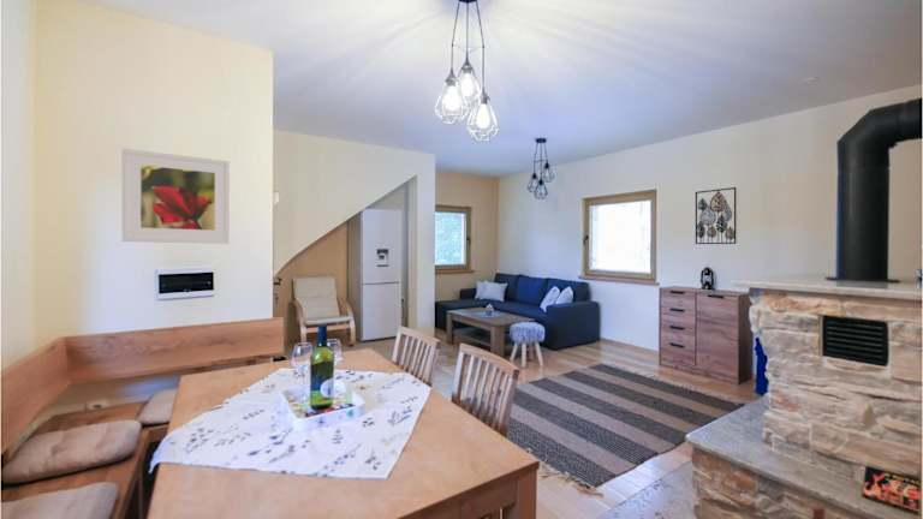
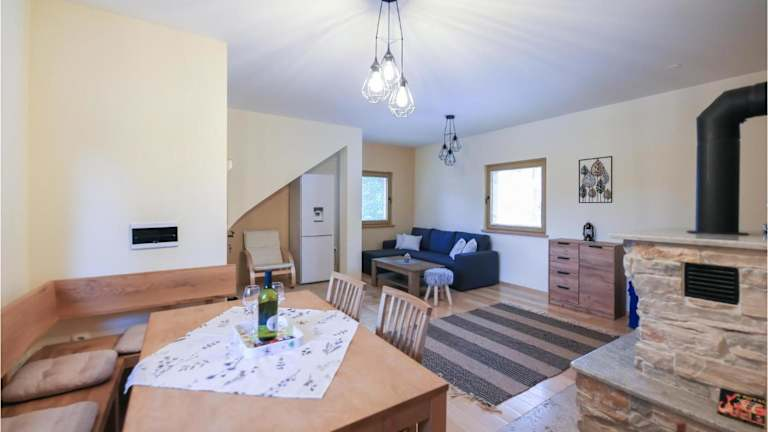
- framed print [121,148,231,245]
